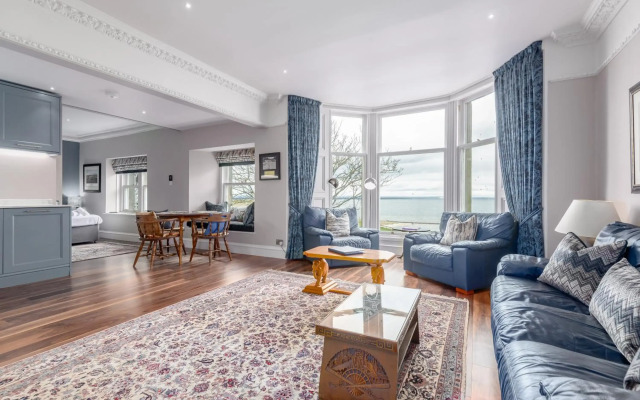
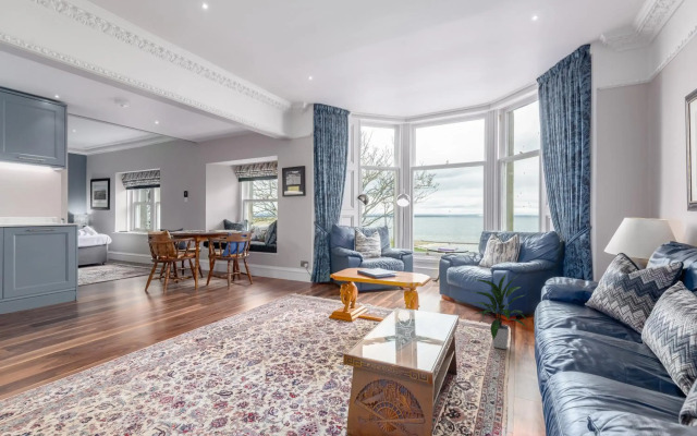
+ indoor plant [470,272,528,350]
